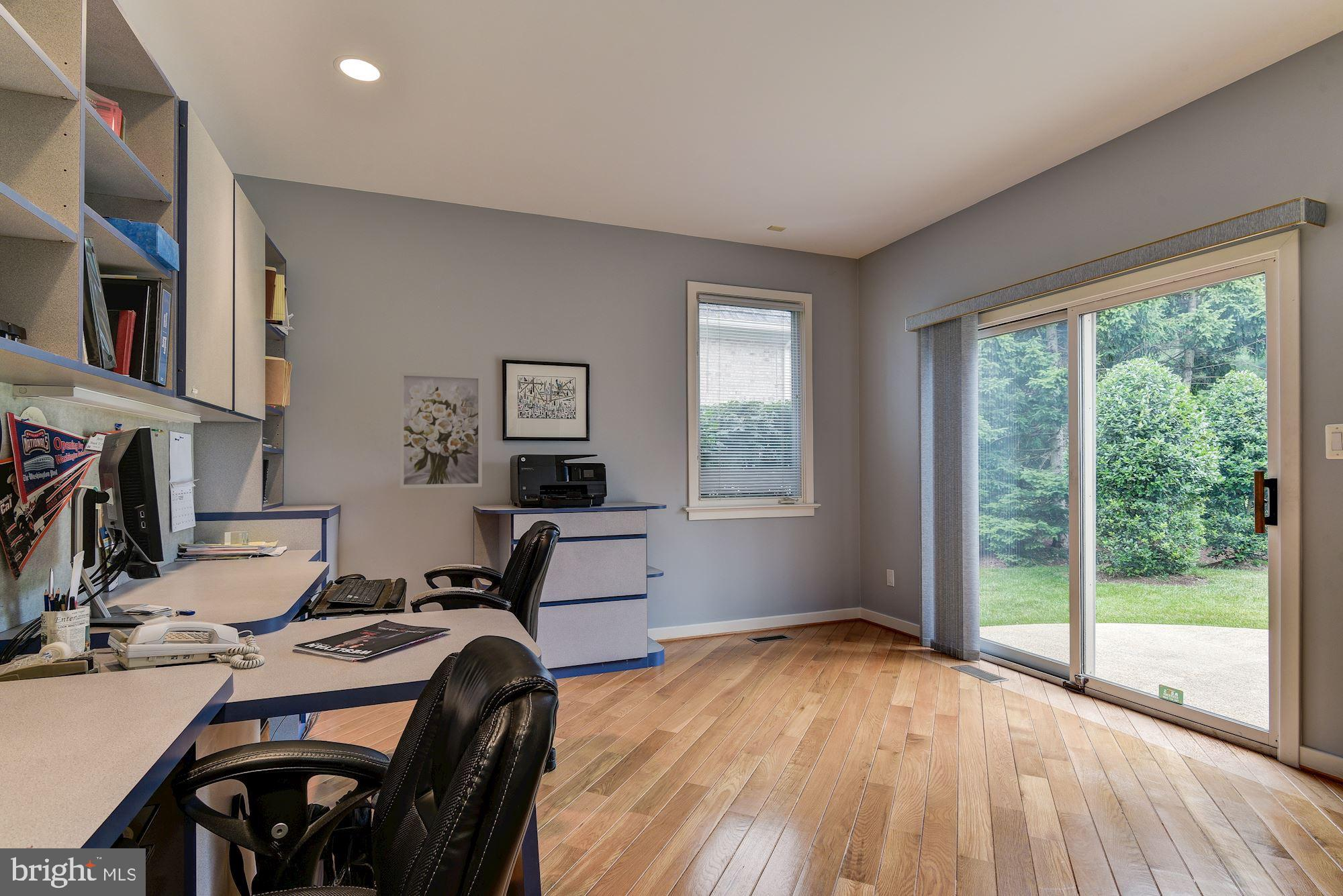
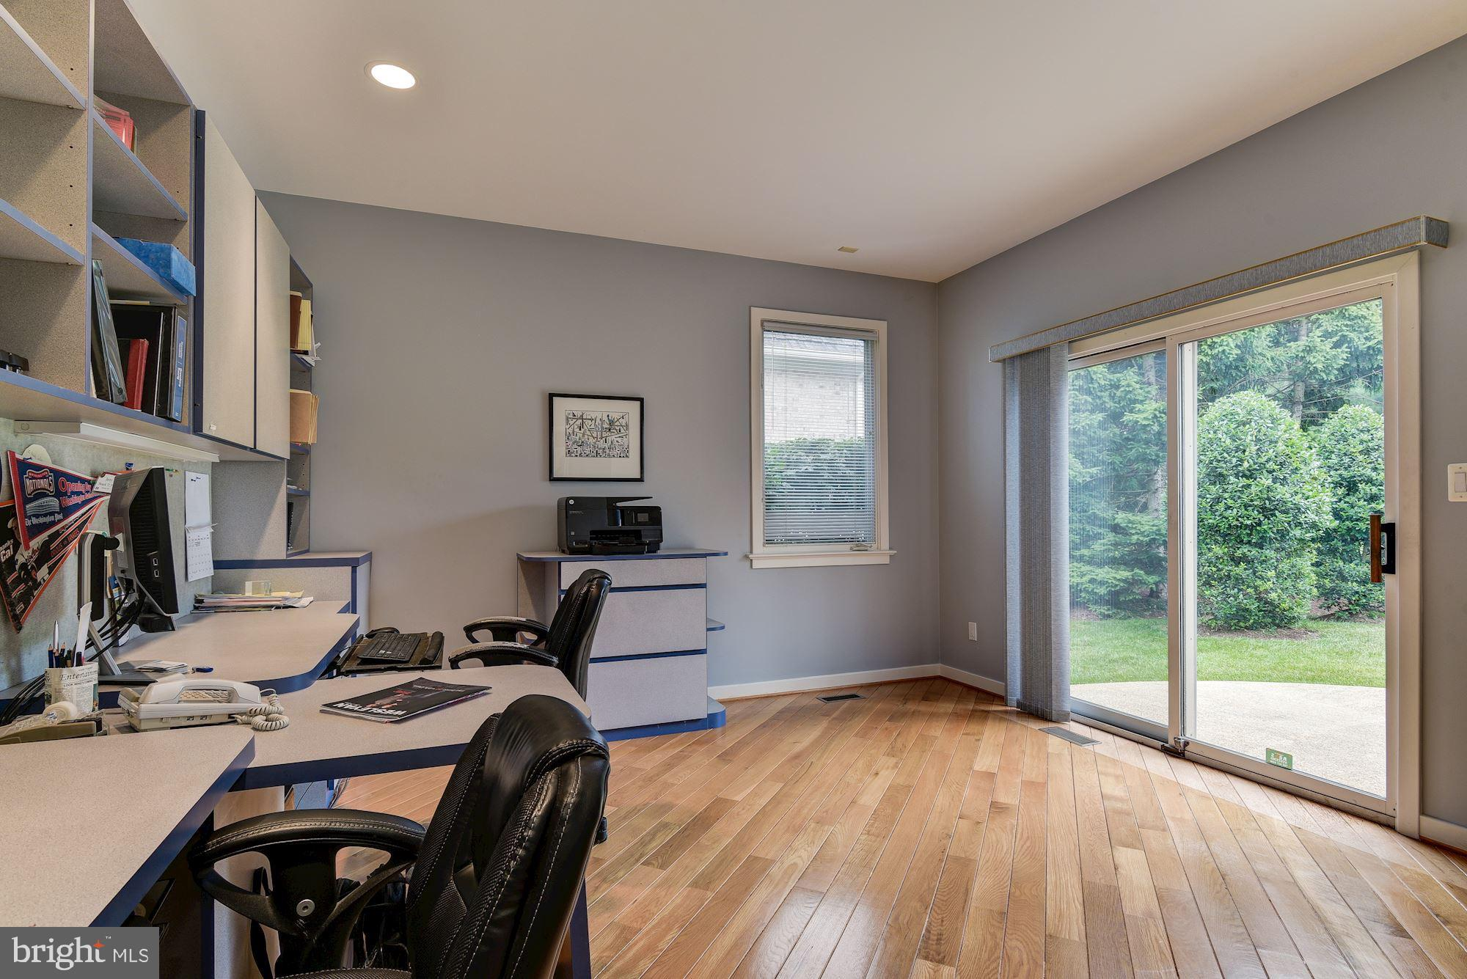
- wall art [399,371,483,489]
